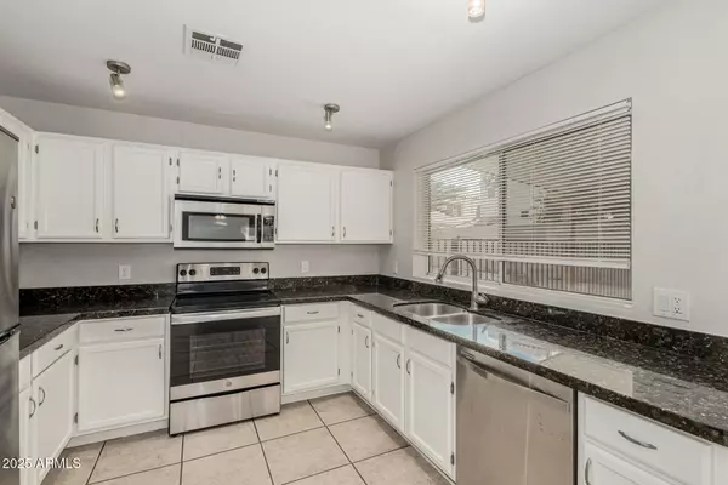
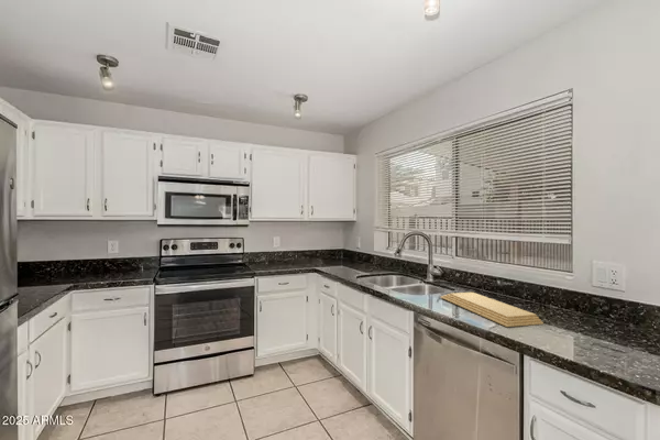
+ cutting board [439,292,544,328]
